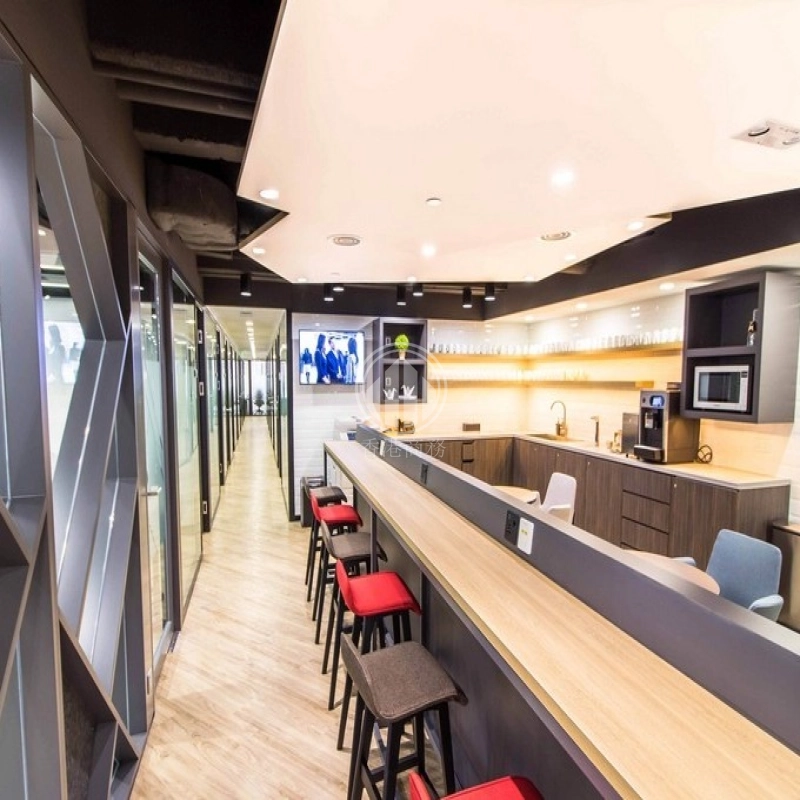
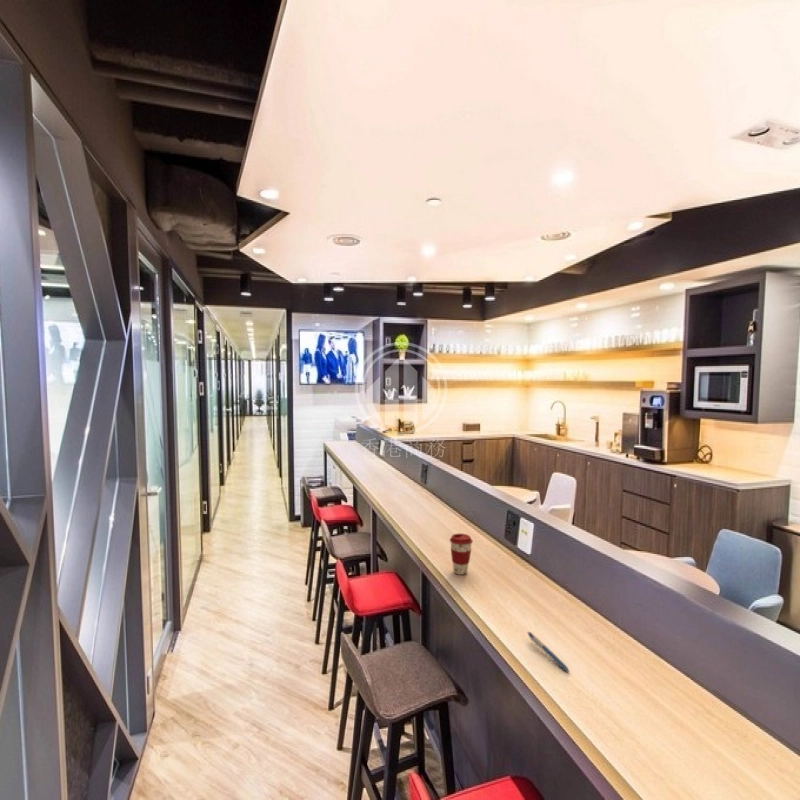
+ coffee cup [449,533,474,576]
+ pen [527,631,570,673]
